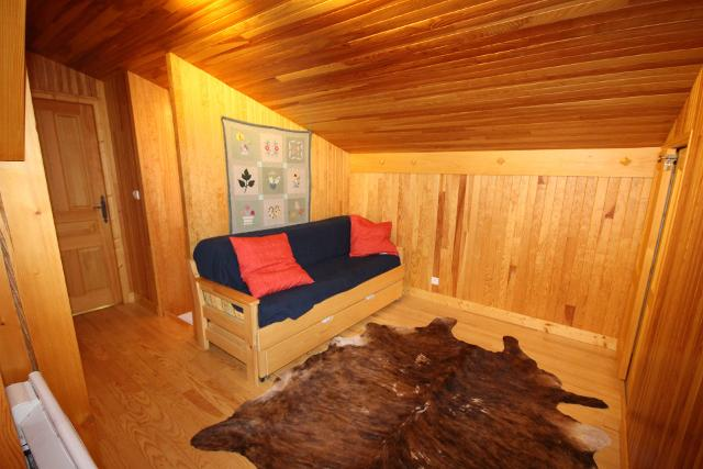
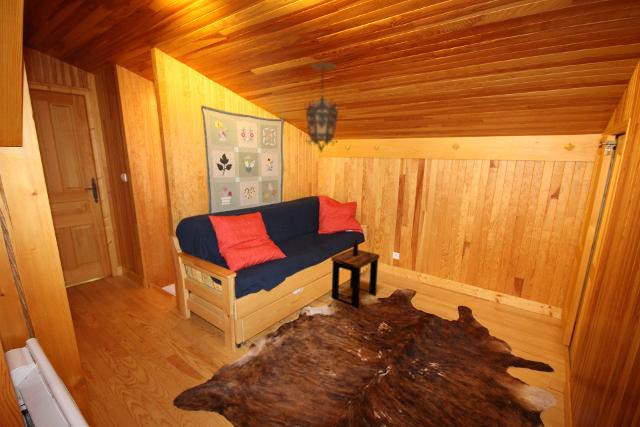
+ hanging lantern [304,61,341,153]
+ side table [330,237,381,309]
